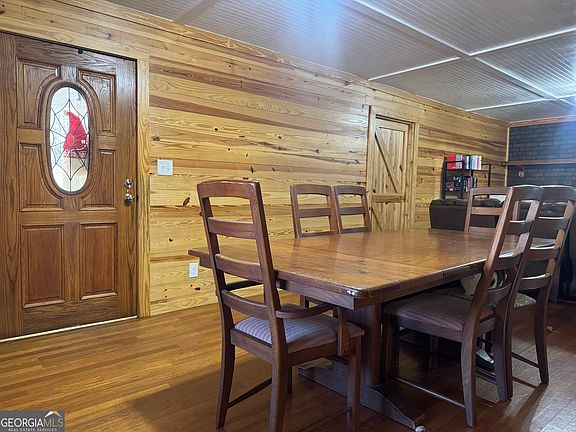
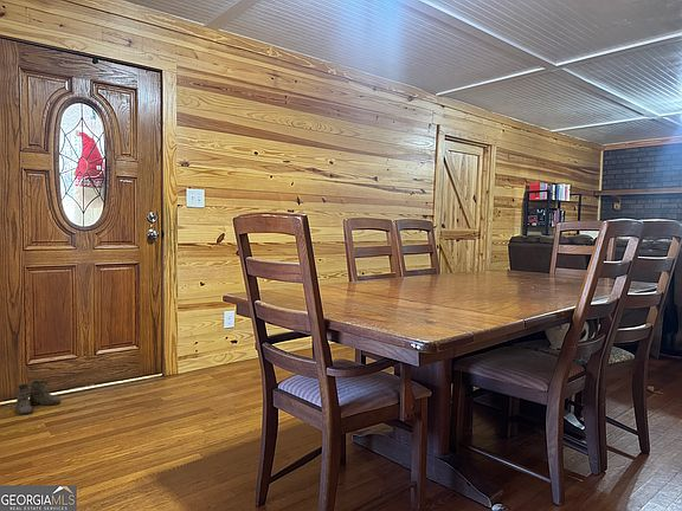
+ boots [14,380,62,416]
